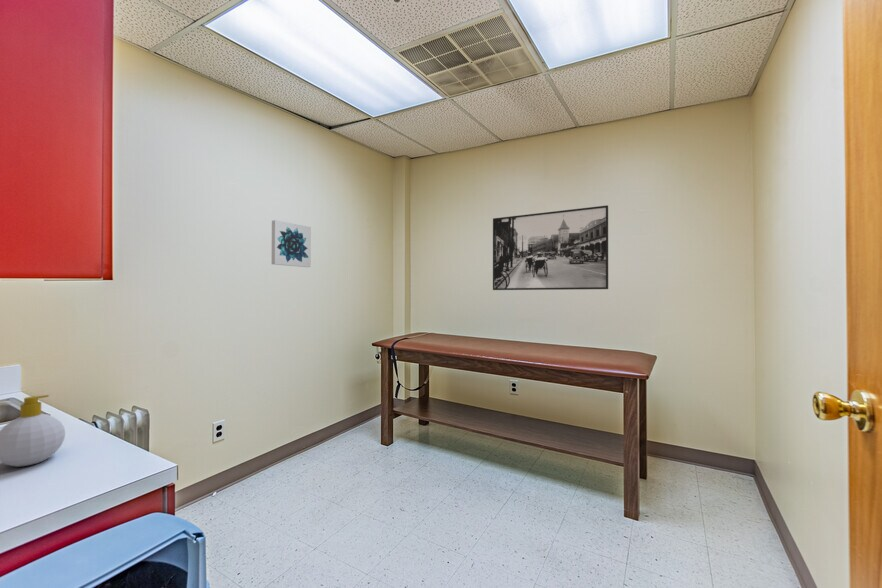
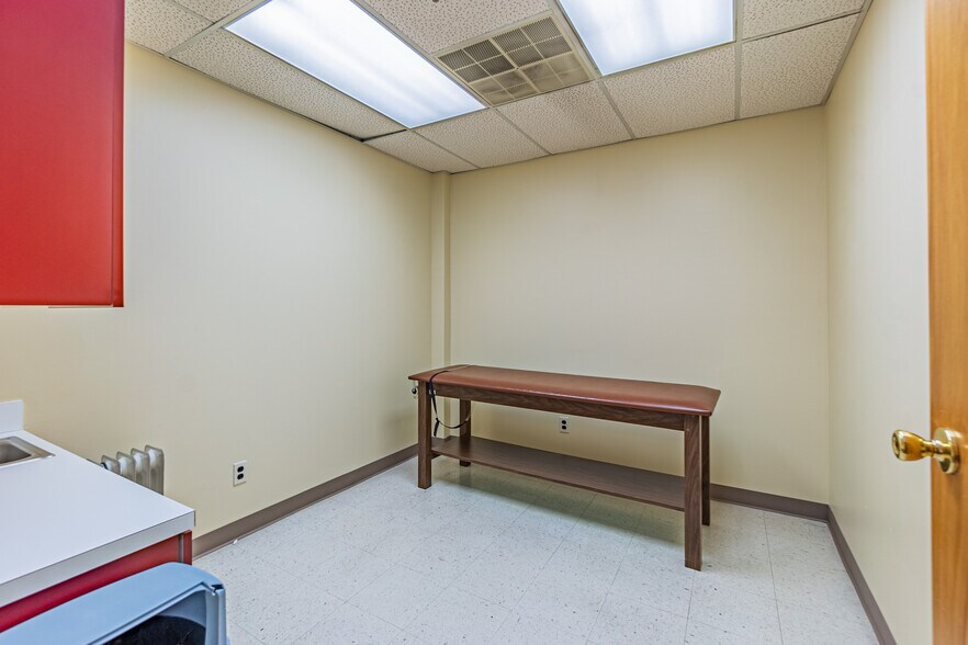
- soap bottle [0,394,66,468]
- wall art [271,219,312,268]
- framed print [492,204,609,291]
